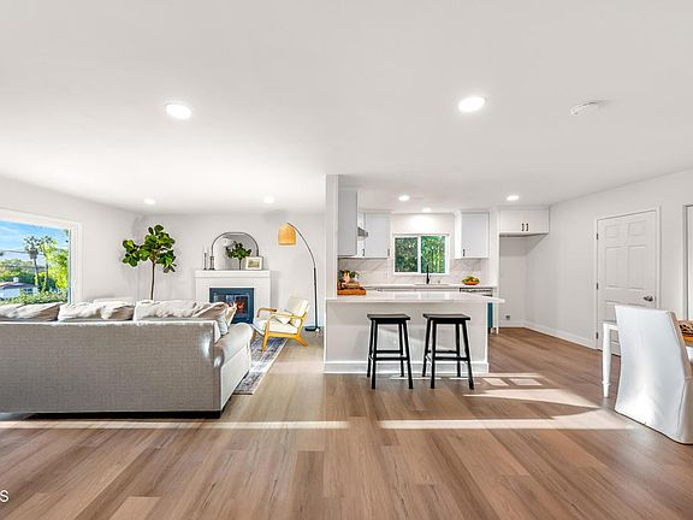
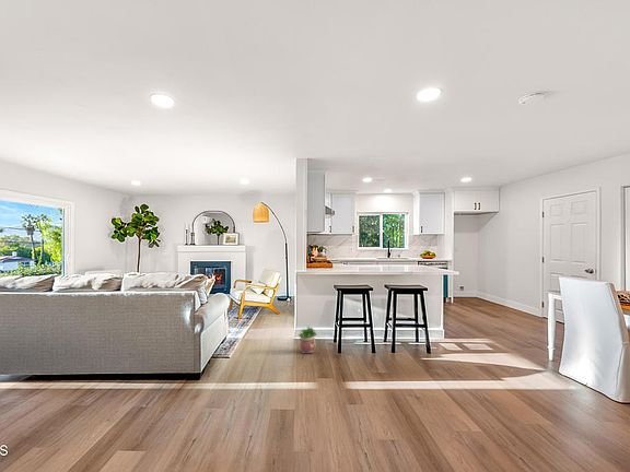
+ potted plant [296,324,318,354]
